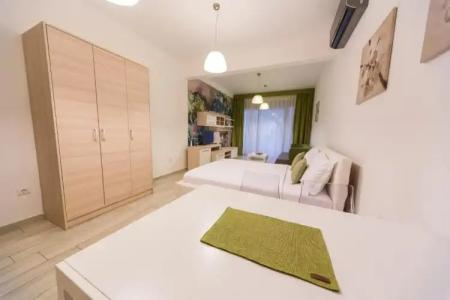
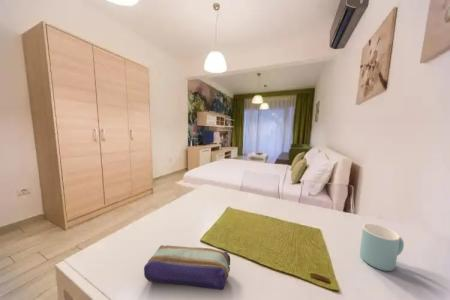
+ mug [359,223,405,272]
+ pencil case [143,244,231,291]
